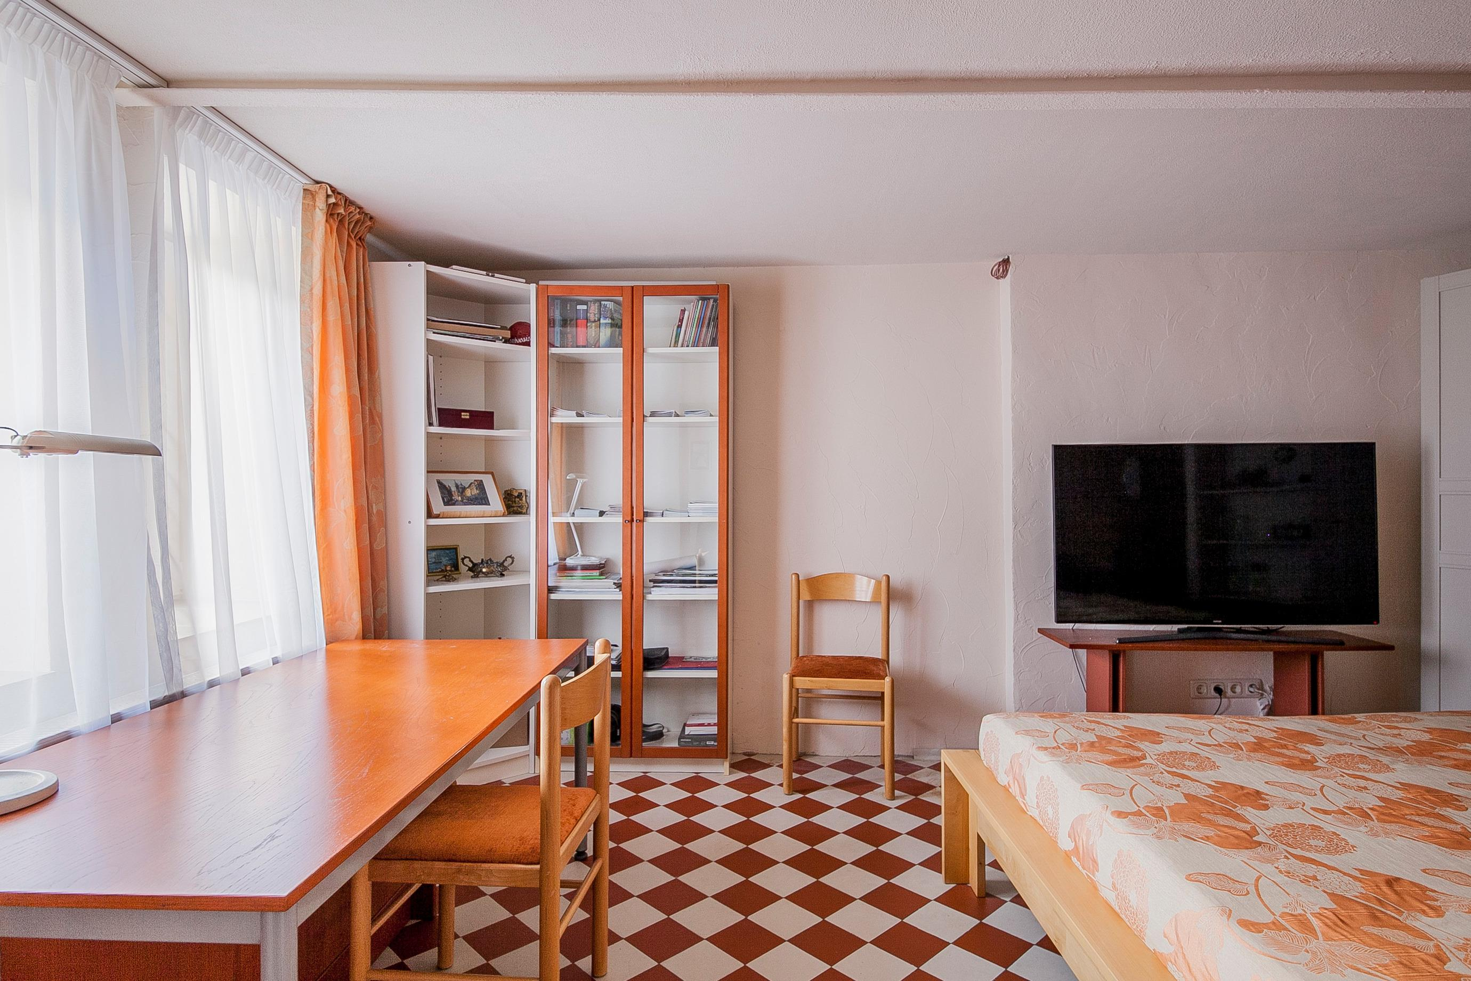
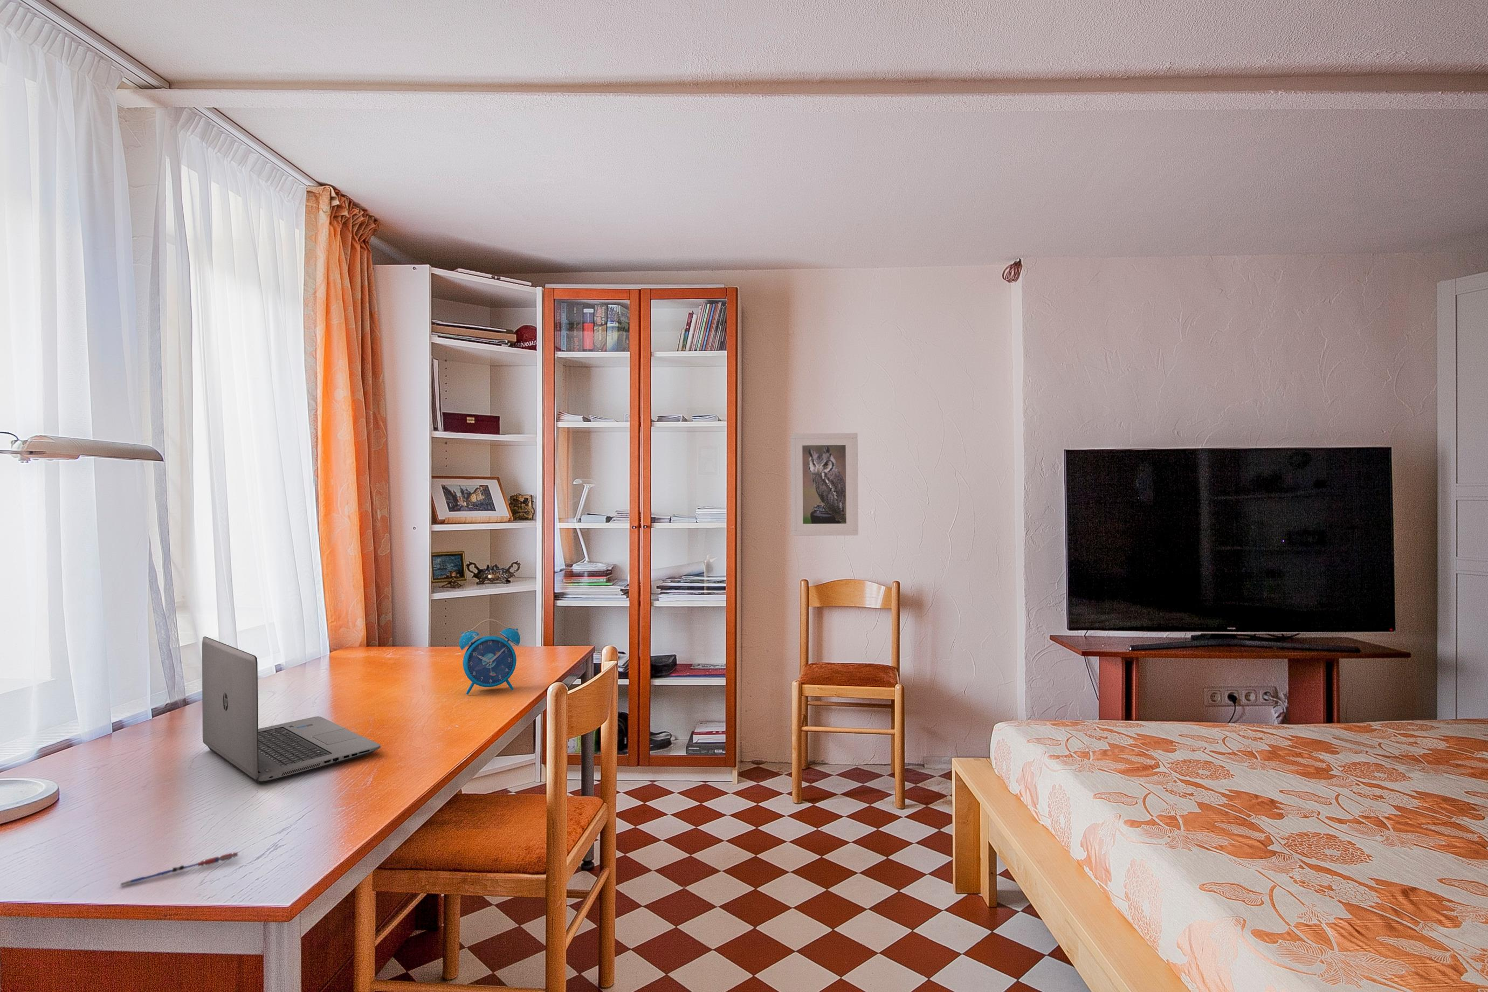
+ pen [120,851,238,888]
+ alarm clock [458,619,520,695]
+ laptop [202,637,381,785]
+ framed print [789,433,859,537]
